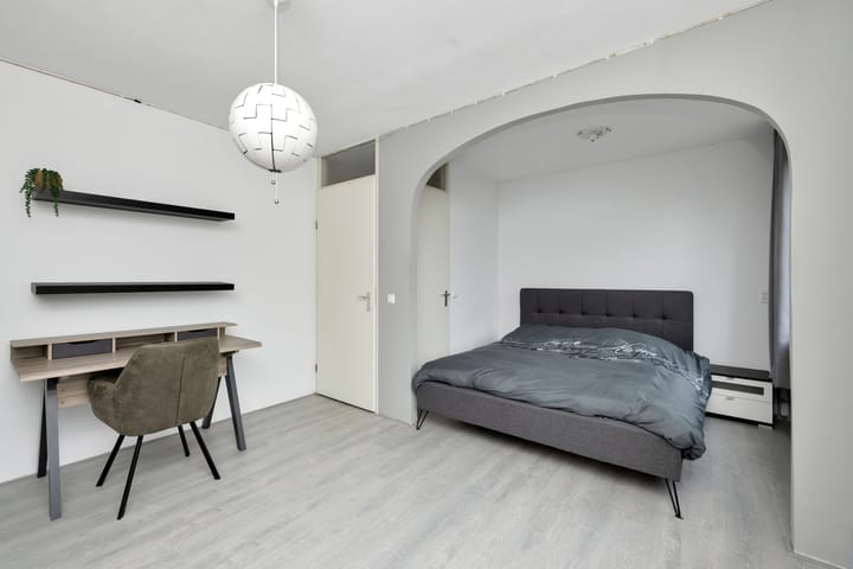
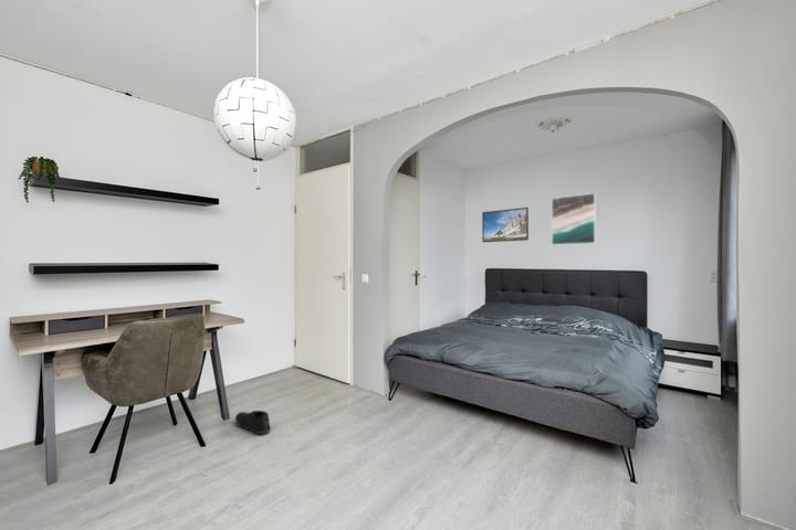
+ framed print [551,192,597,246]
+ shoe [234,410,272,435]
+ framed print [481,206,530,243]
